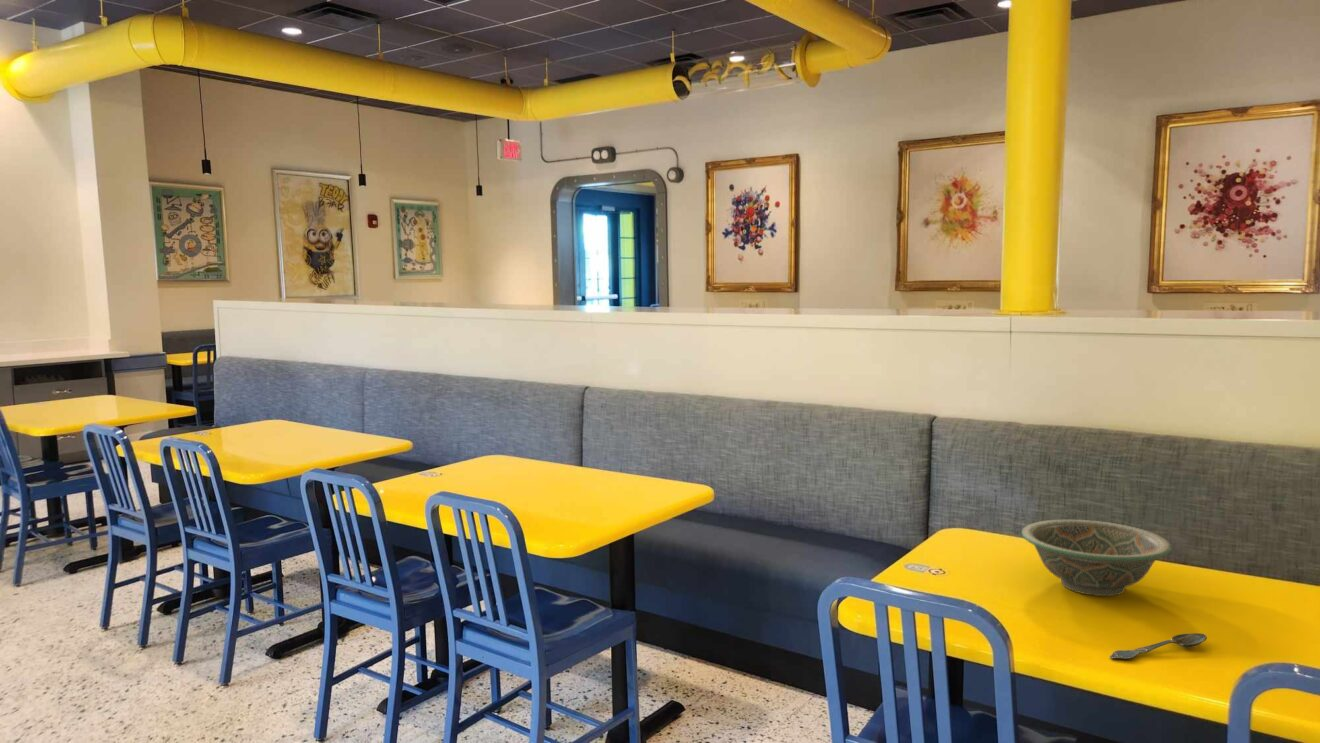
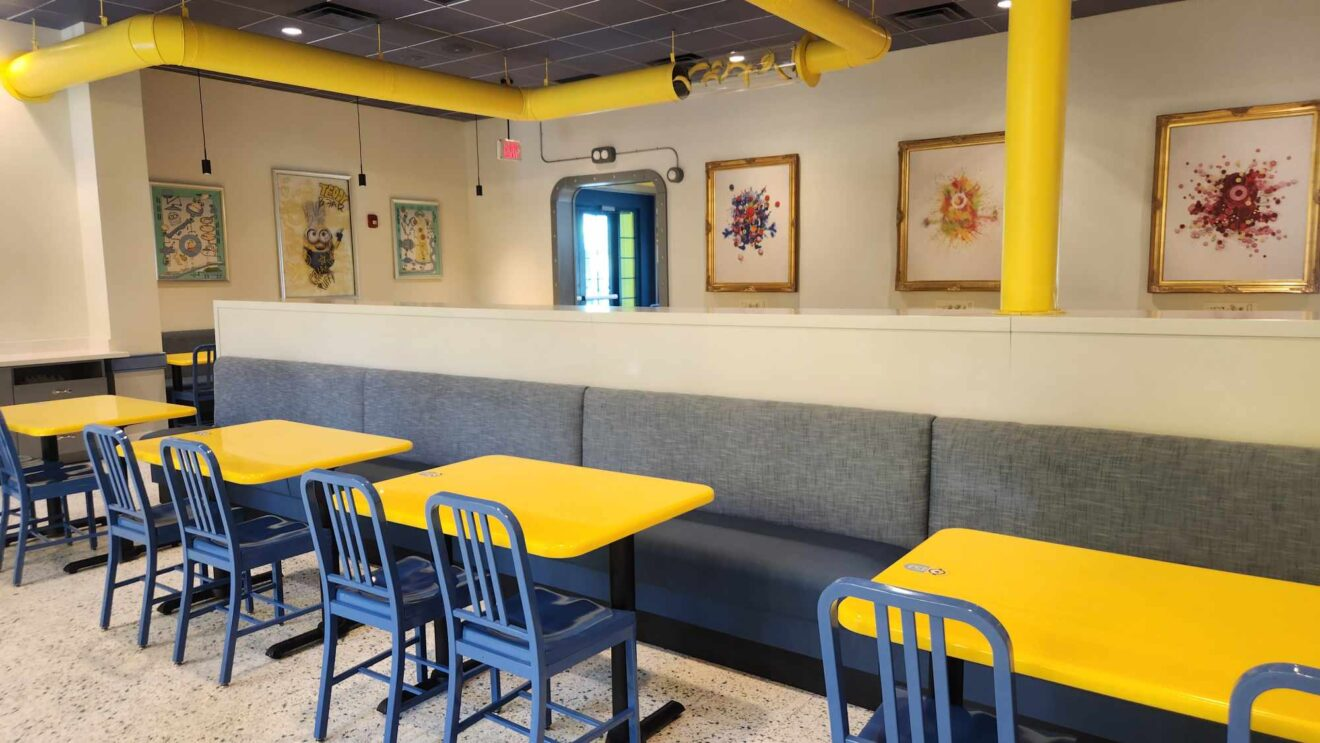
- decorative bowl [1021,519,1173,597]
- spoon [1109,632,1208,660]
